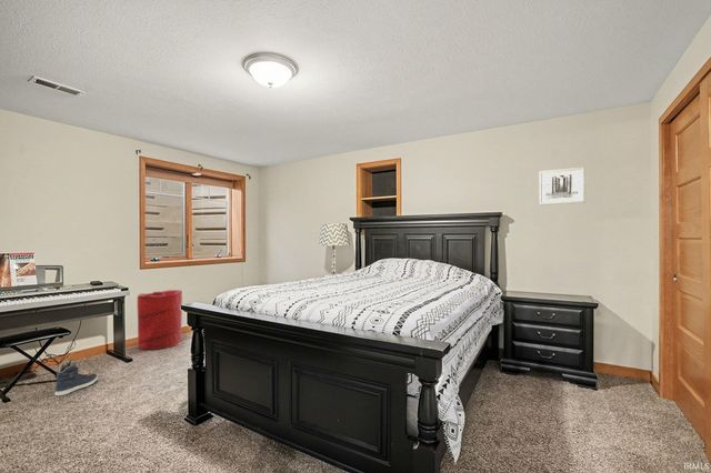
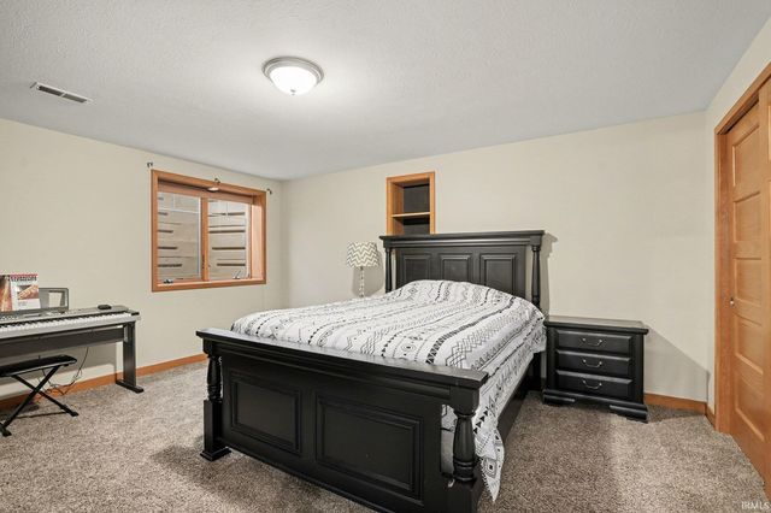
- sneaker [53,359,99,397]
- laundry hamper [137,289,183,351]
- wall art [538,167,587,207]
